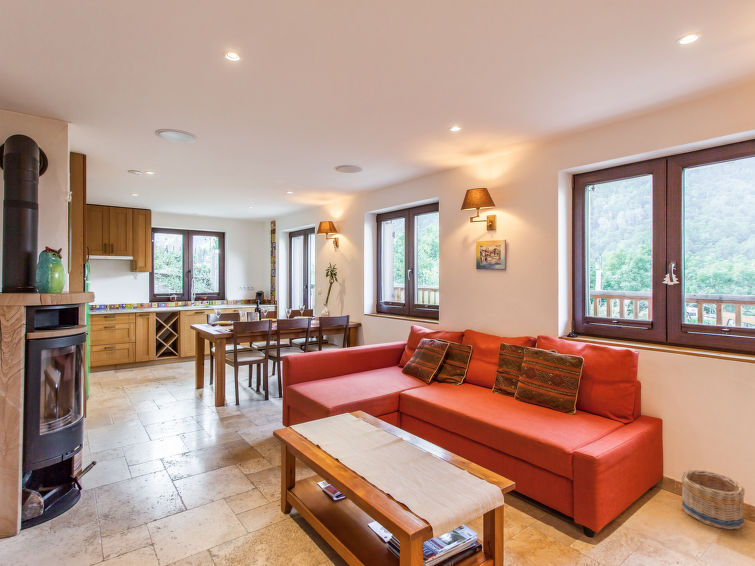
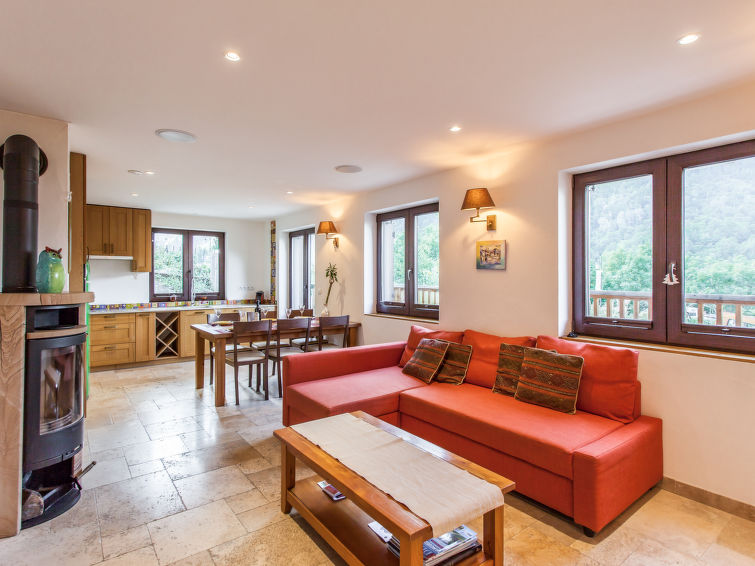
- basket [680,469,746,530]
